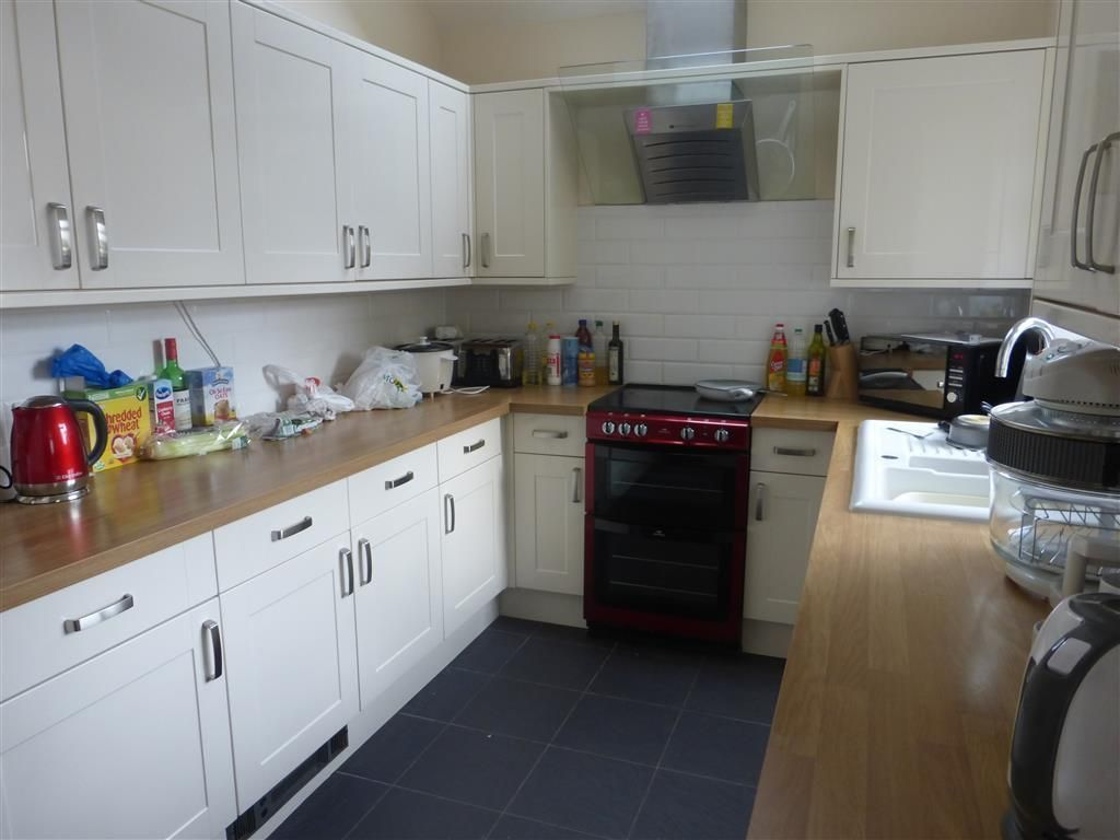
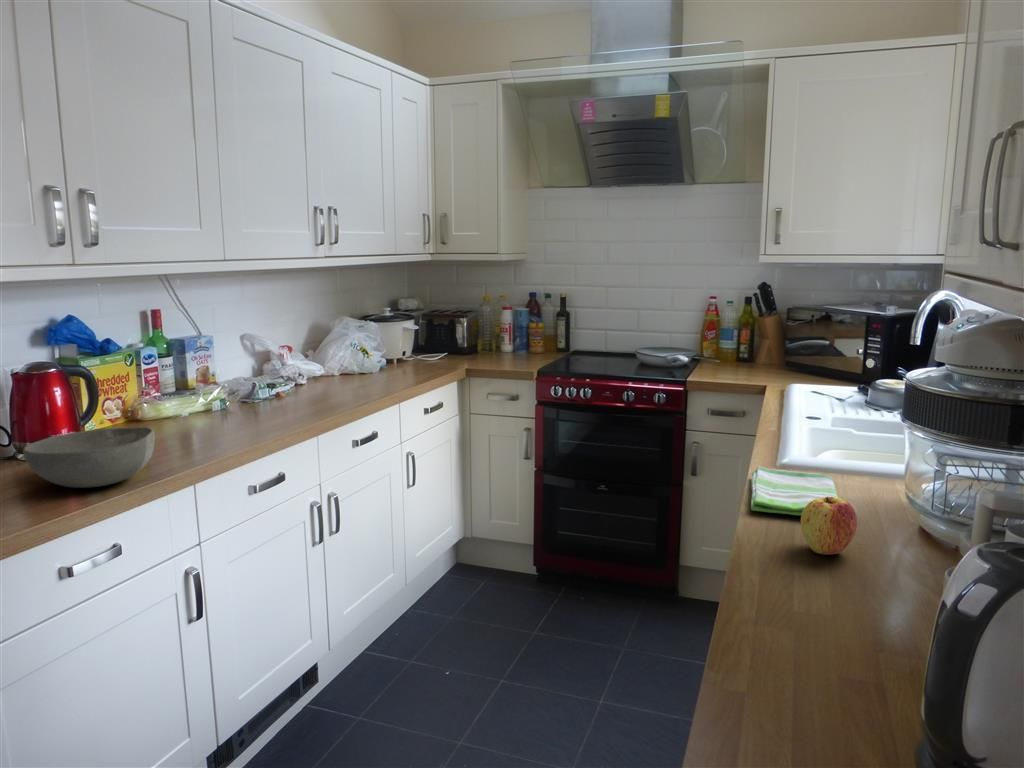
+ apple [800,496,858,556]
+ bowl [22,426,156,489]
+ dish towel [750,466,839,517]
